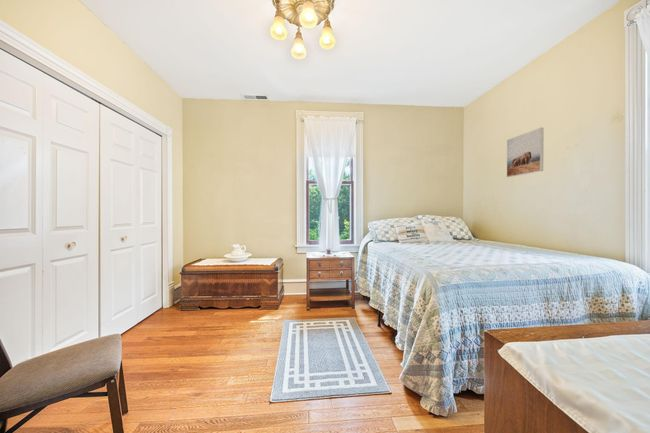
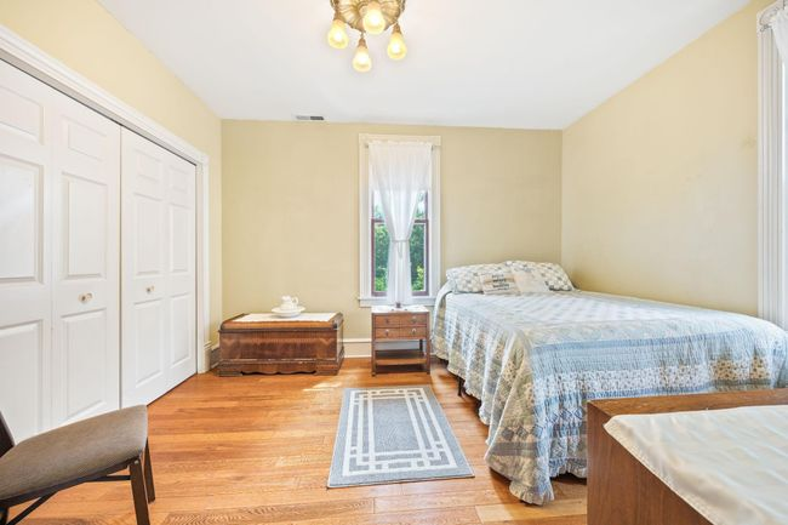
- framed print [506,127,545,178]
